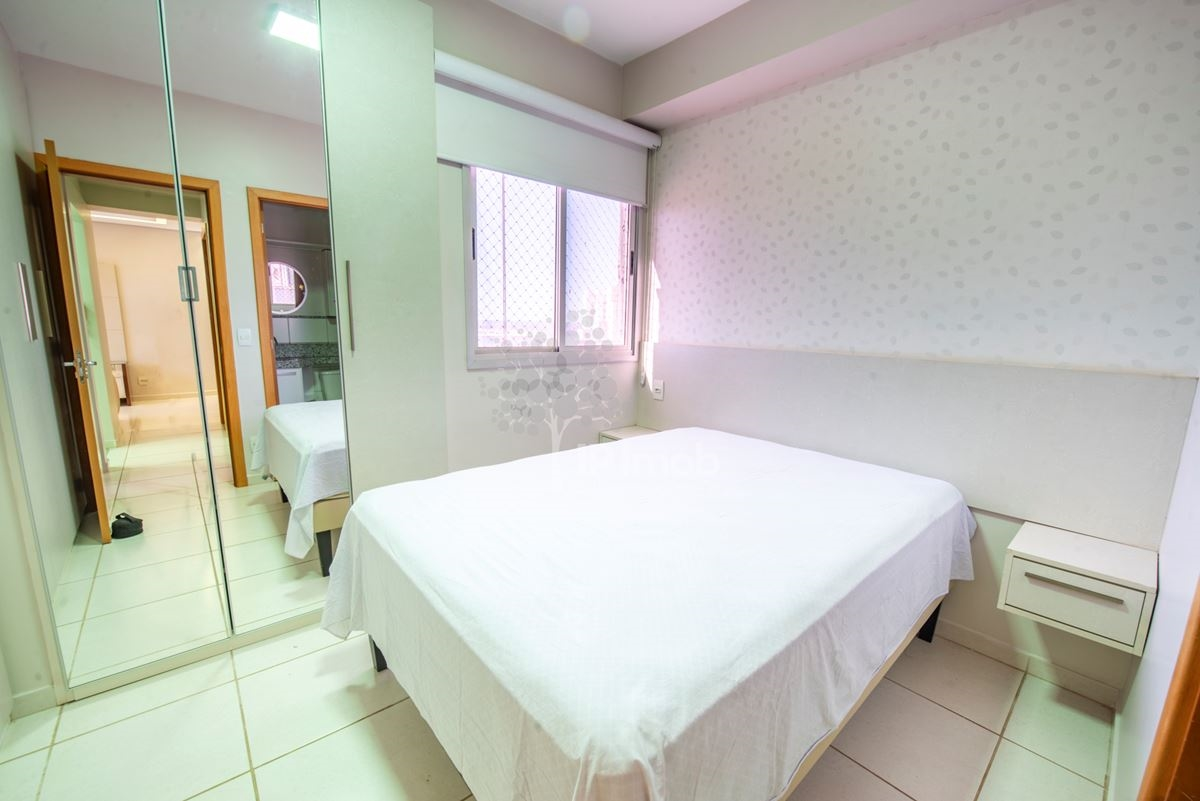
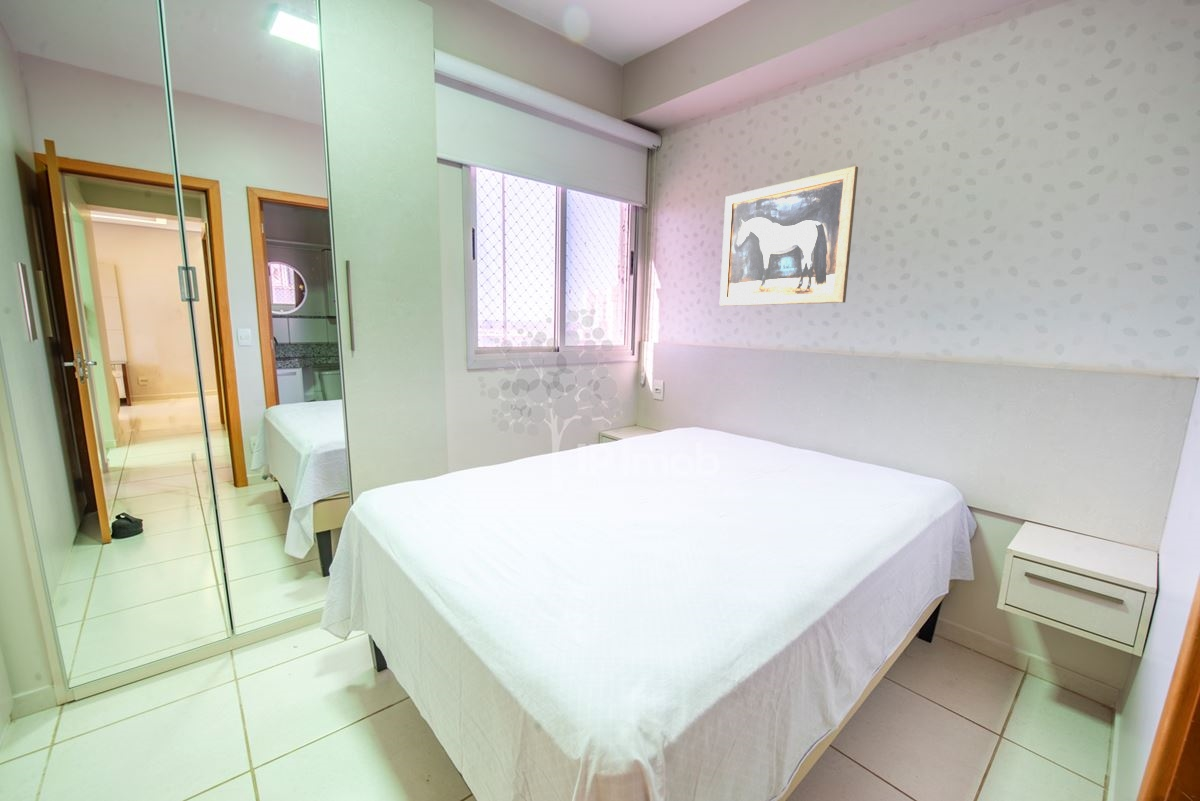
+ wall art [718,165,859,307]
